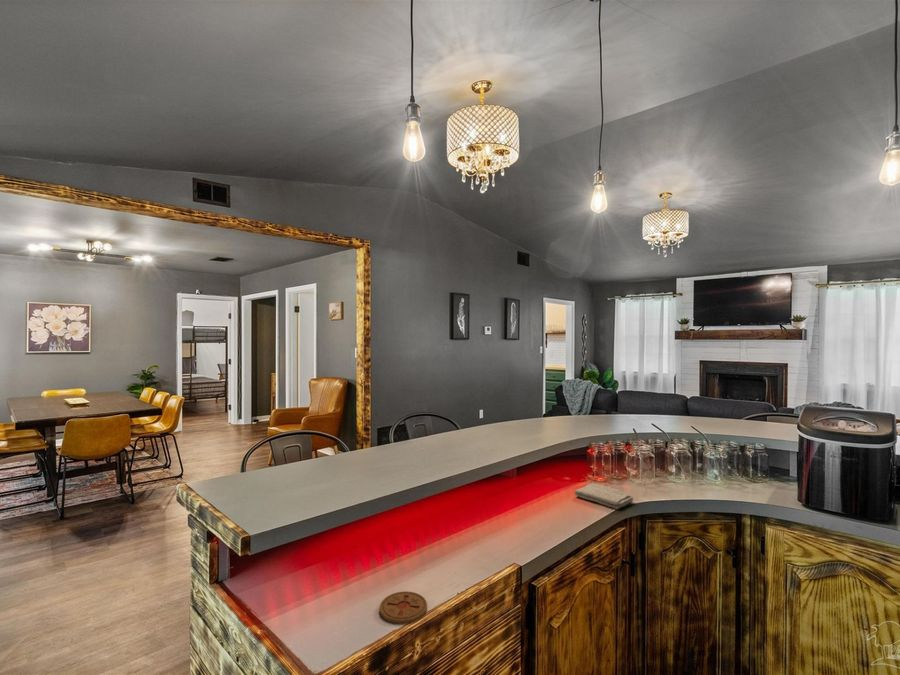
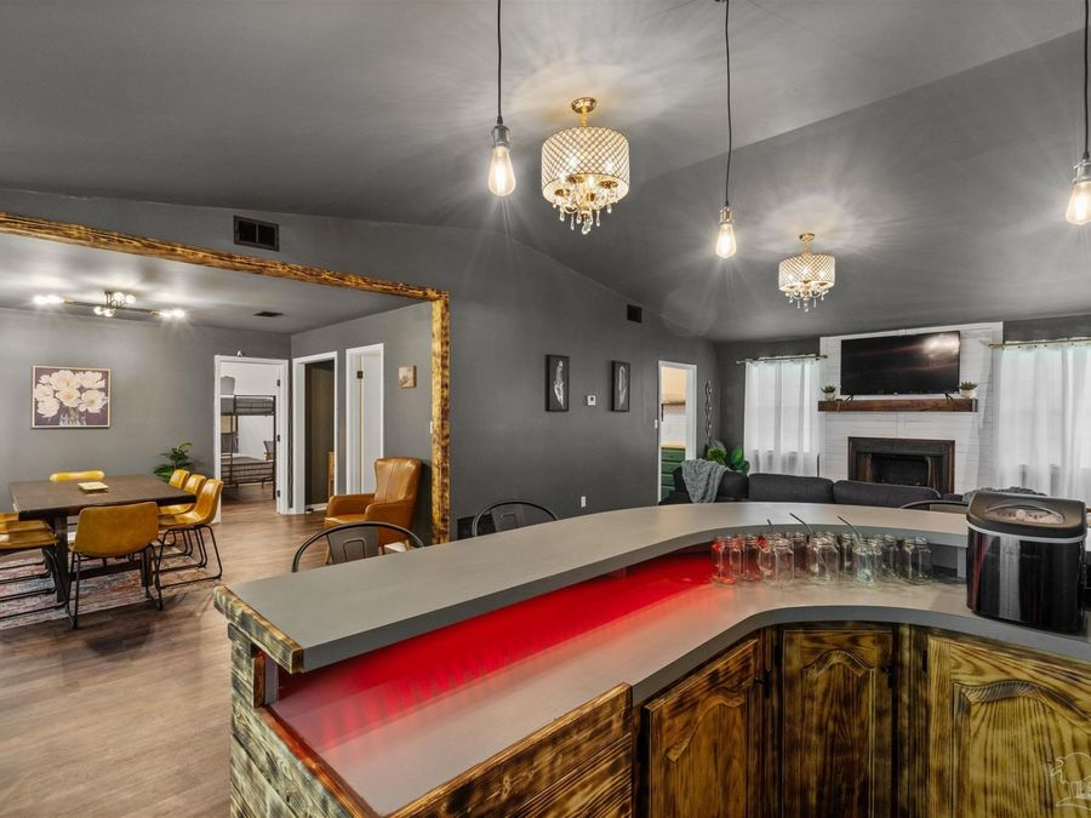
- coaster [379,590,428,624]
- washcloth [574,482,634,510]
